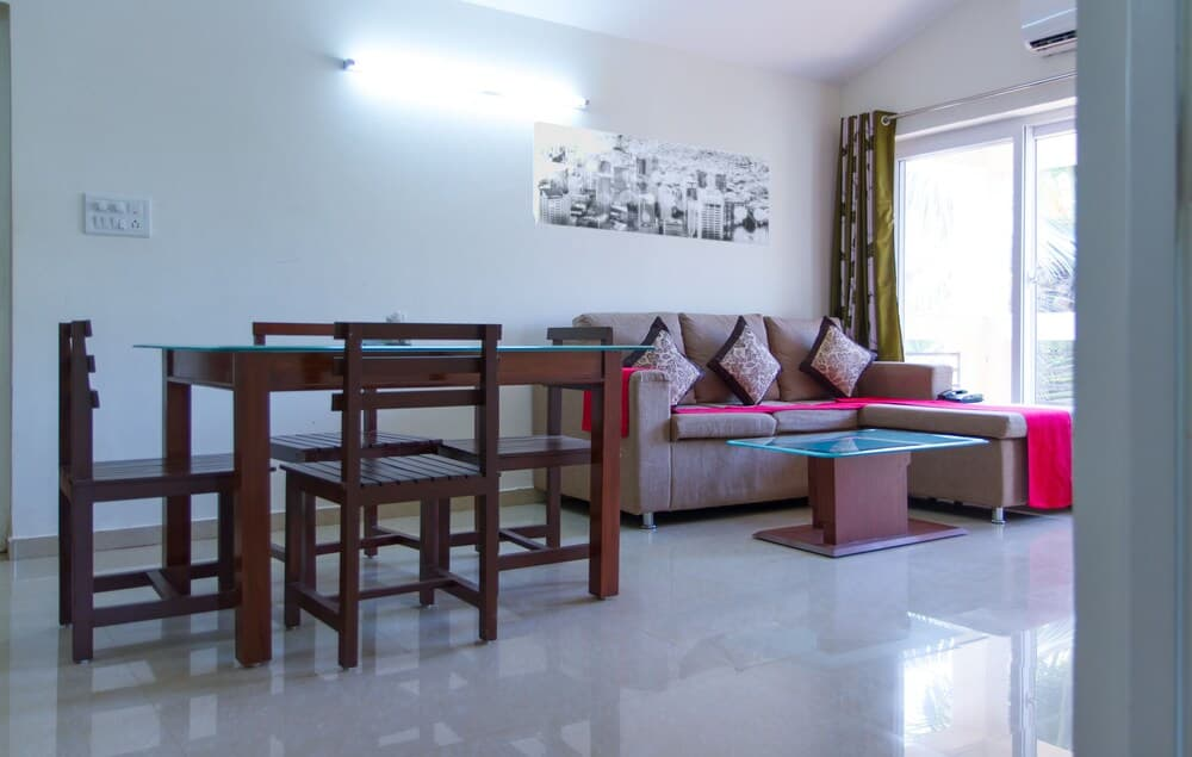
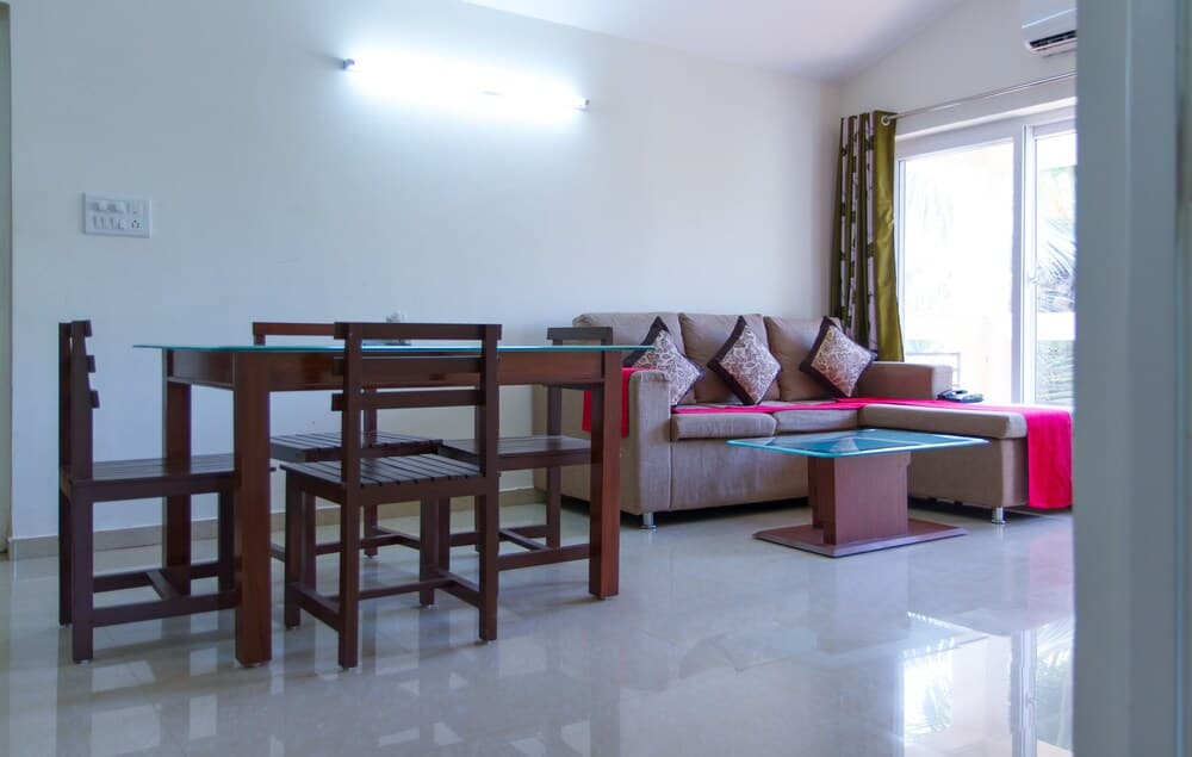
- wall art [532,120,770,247]
